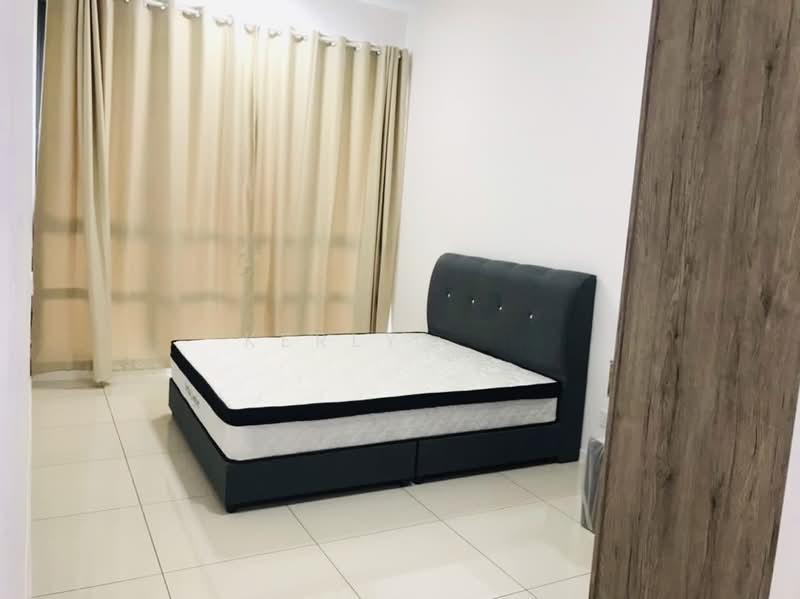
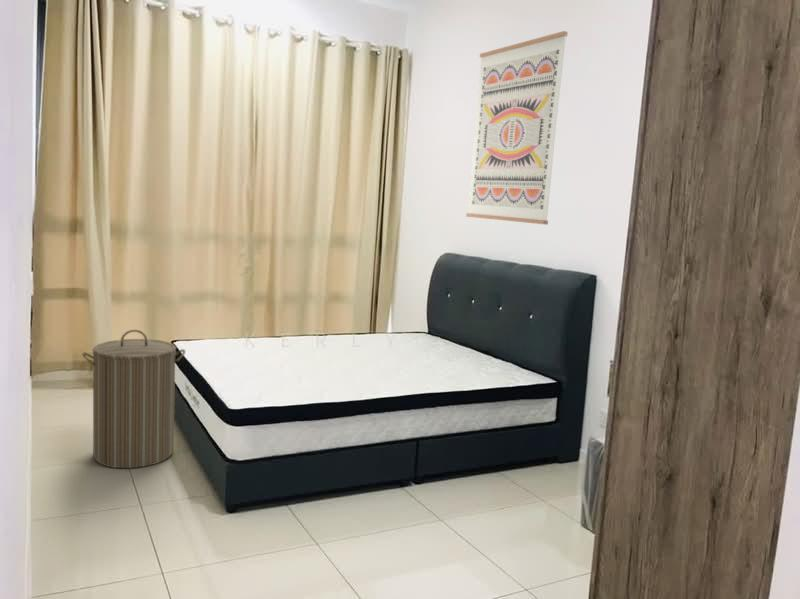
+ laundry hamper [81,329,186,470]
+ wall art [465,30,569,226]
